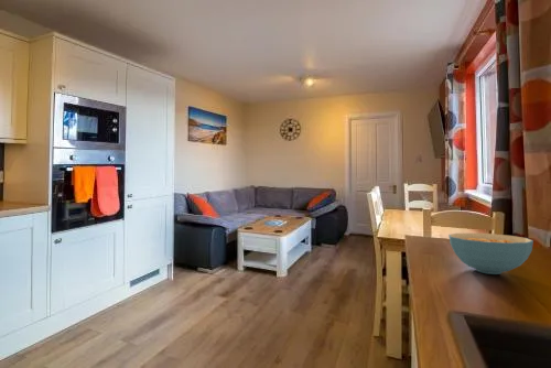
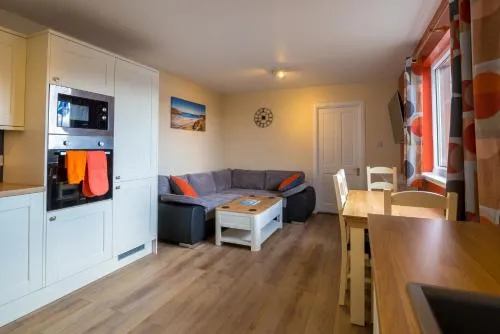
- cereal bowl [447,231,534,275]
